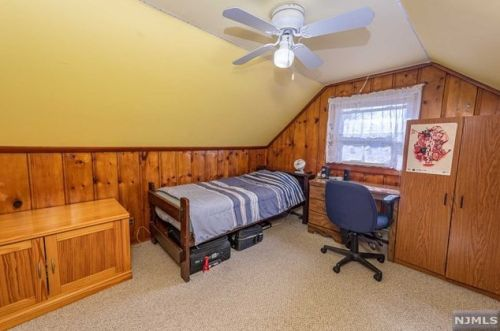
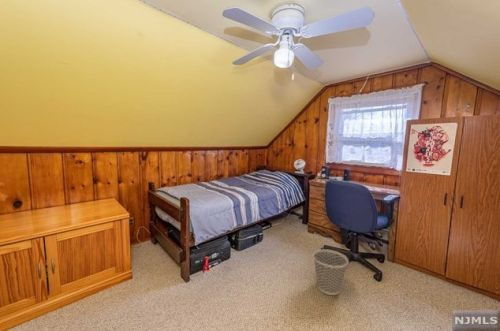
+ wastebasket [312,248,349,296]
